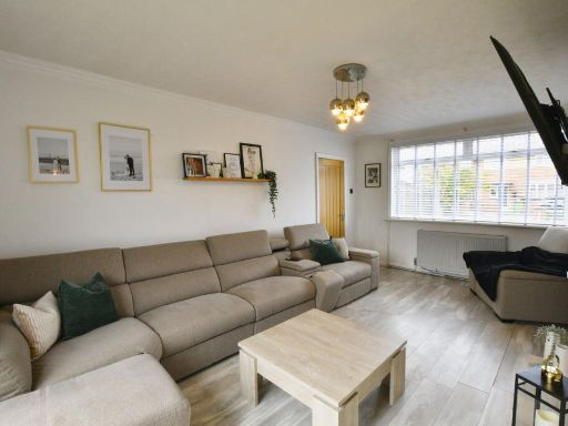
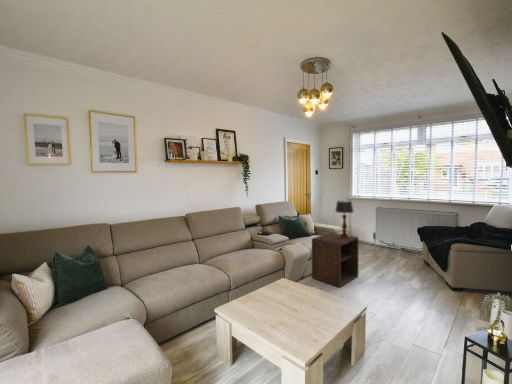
+ table lamp [334,199,355,239]
+ nightstand [311,232,359,288]
